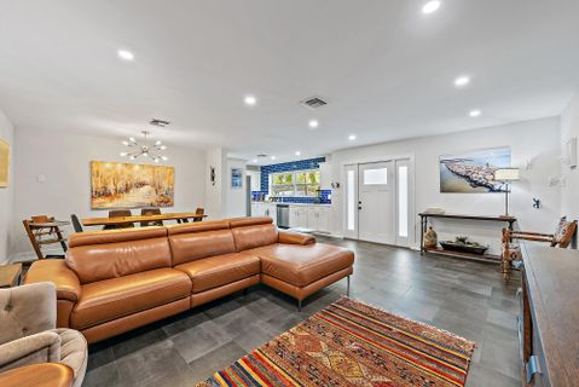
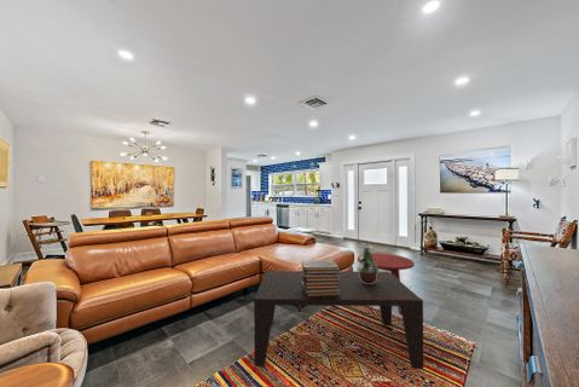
+ potted plant [355,239,380,284]
+ side table [357,252,416,314]
+ coffee table [253,270,424,370]
+ book stack [301,259,341,298]
